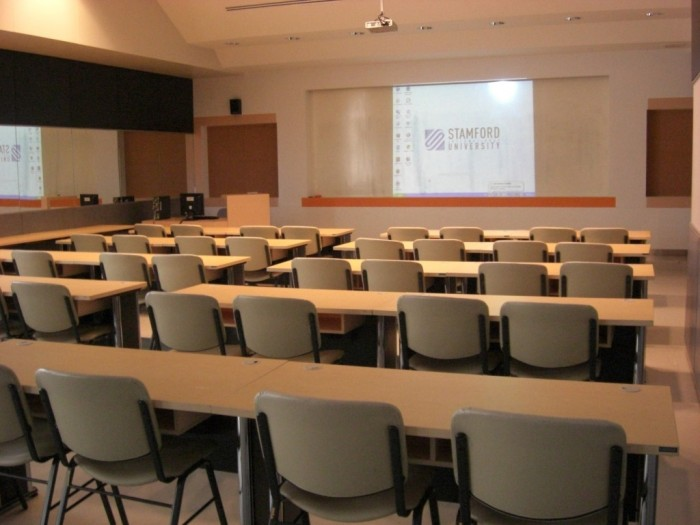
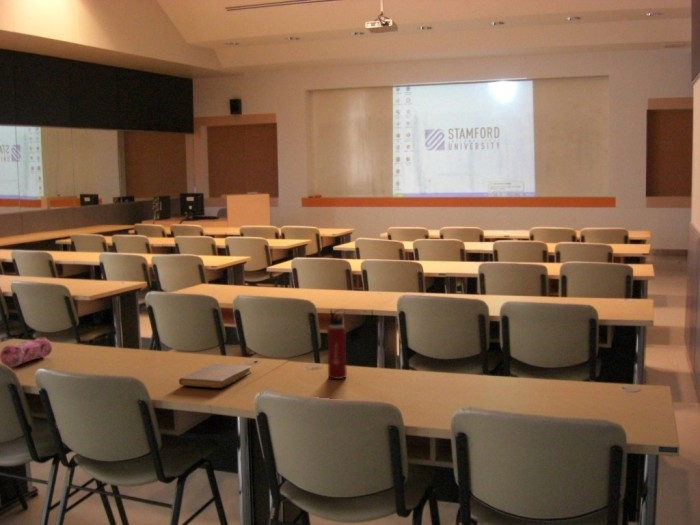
+ pencil case [0,336,53,368]
+ notebook [178,363,252,389]
+ water bottle [326,308,348,380]
